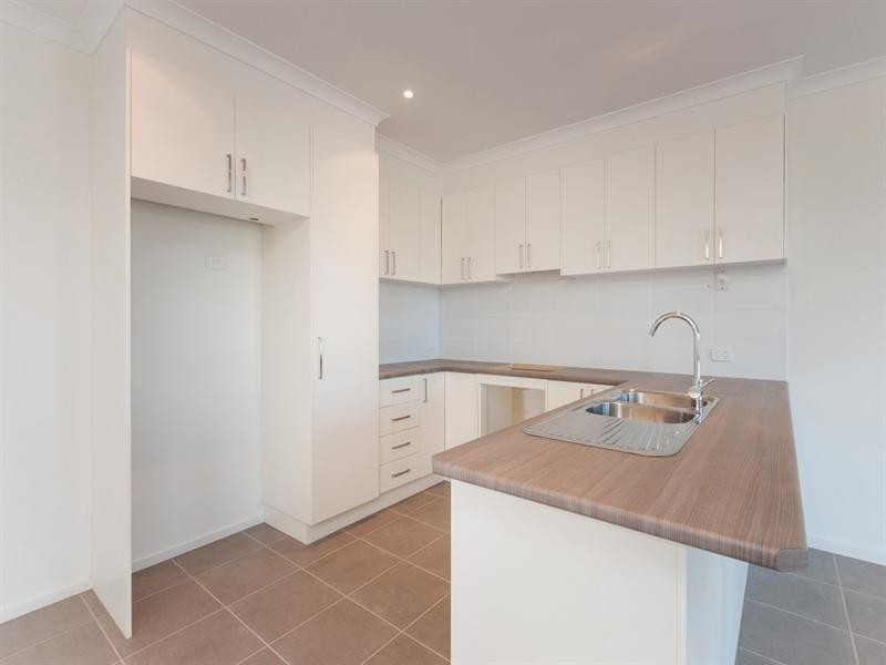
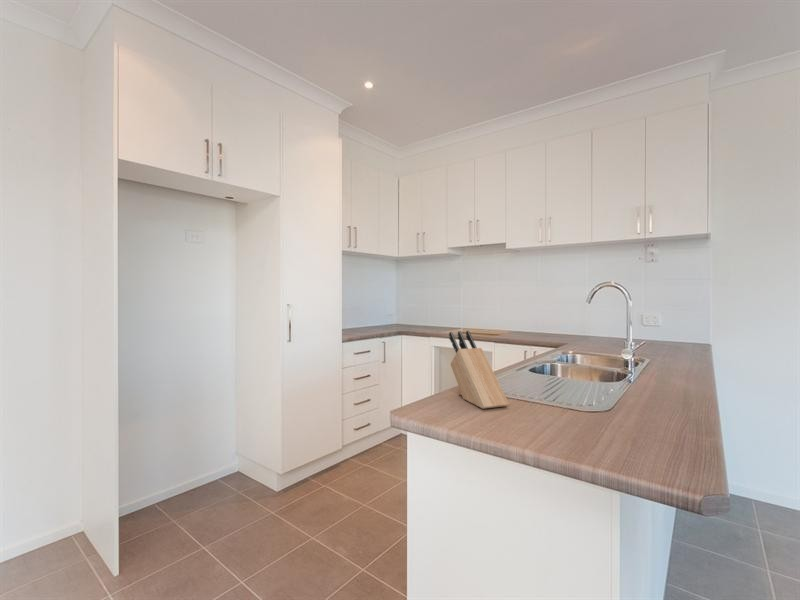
+ knife block [448,330,510,410]
